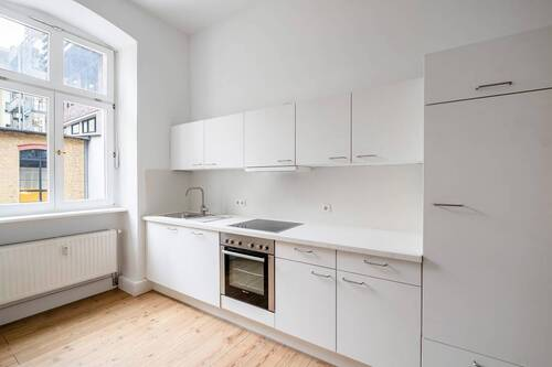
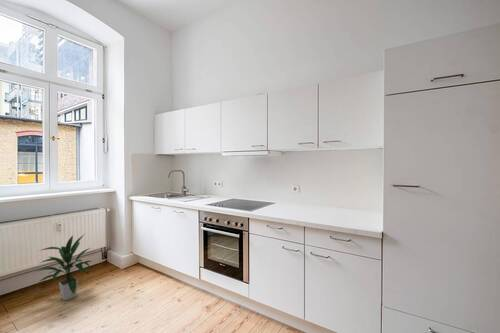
+ indoor plant [34,234,95,302]
